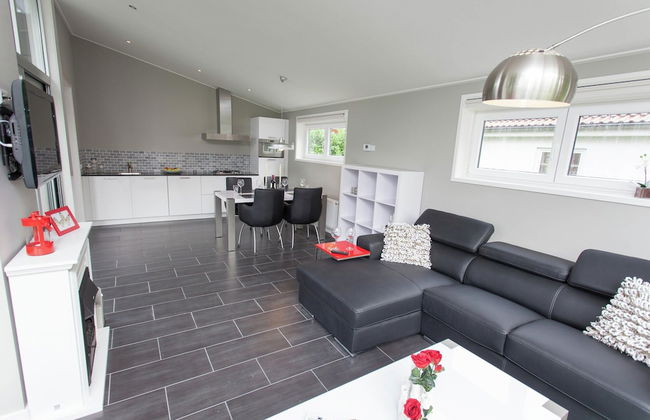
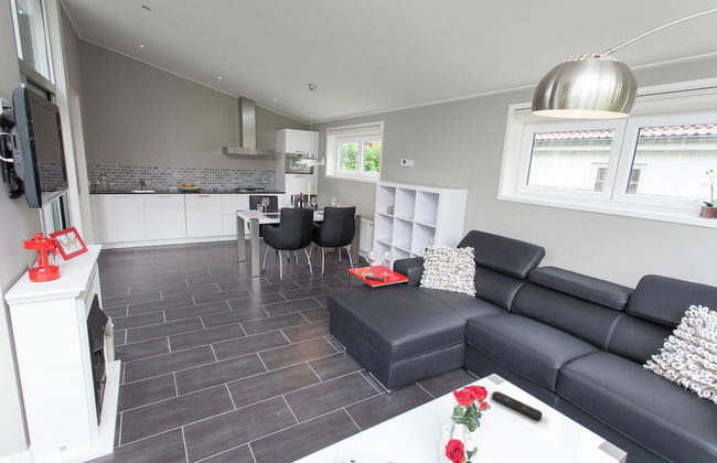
+ remote control [491,390,543,421]
